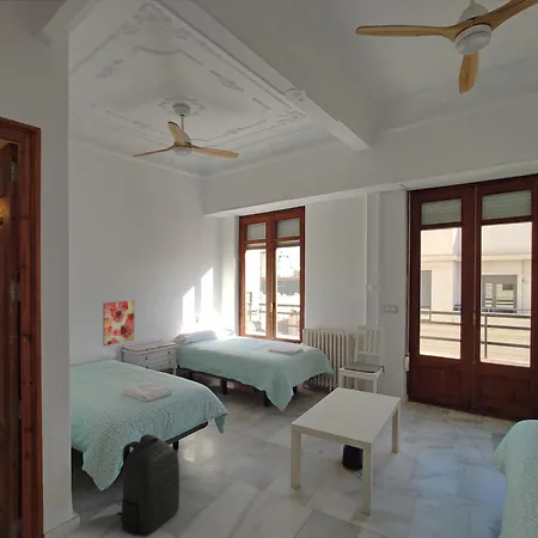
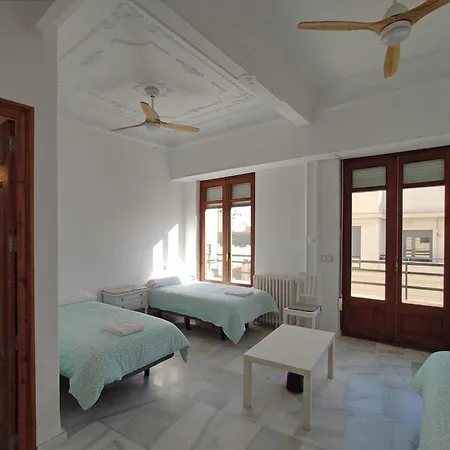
- backpack [116,433,181,538]
- wall art [102,299,135,347]
